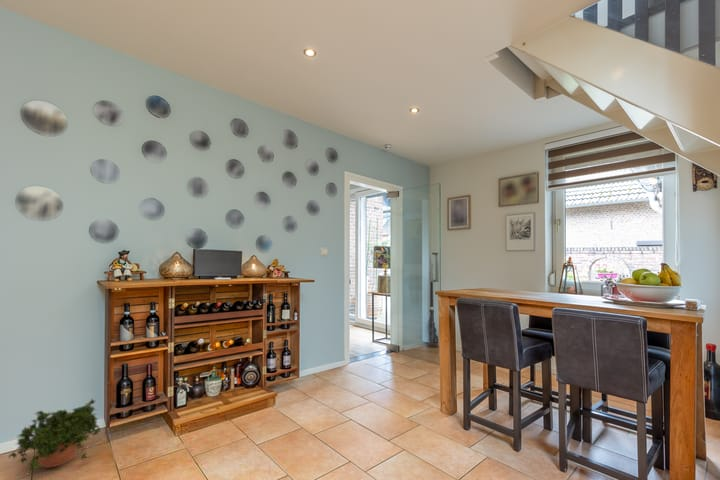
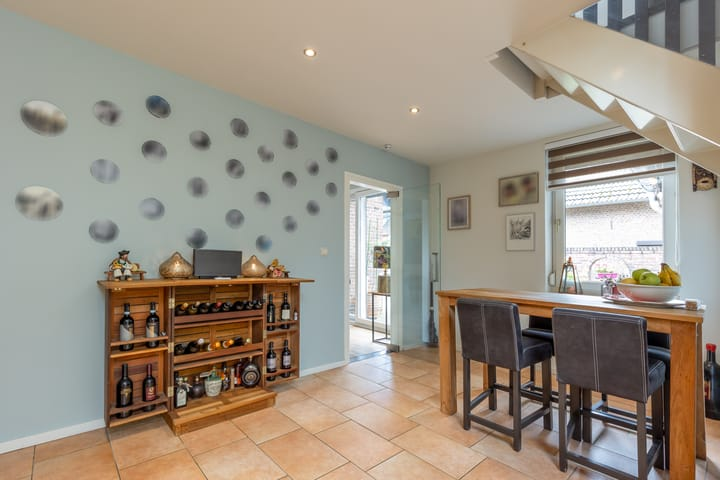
- potted plant [7,398,103,472]
